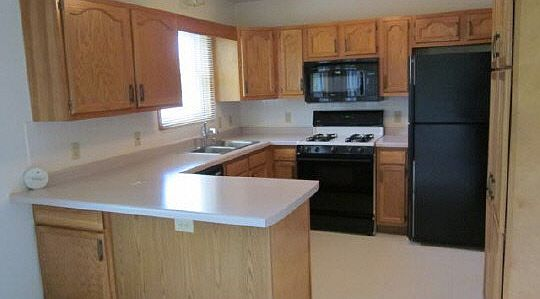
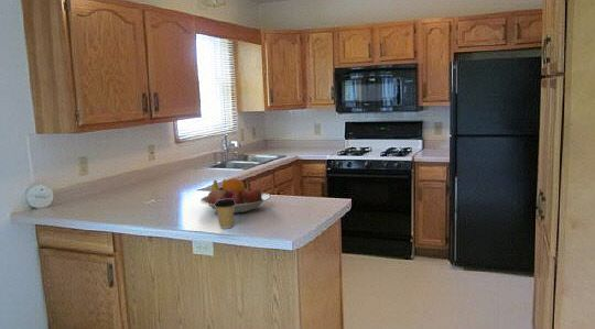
+ fruit bowl [199,177,272,215]
+ coffee cup [215,199,236,230]
